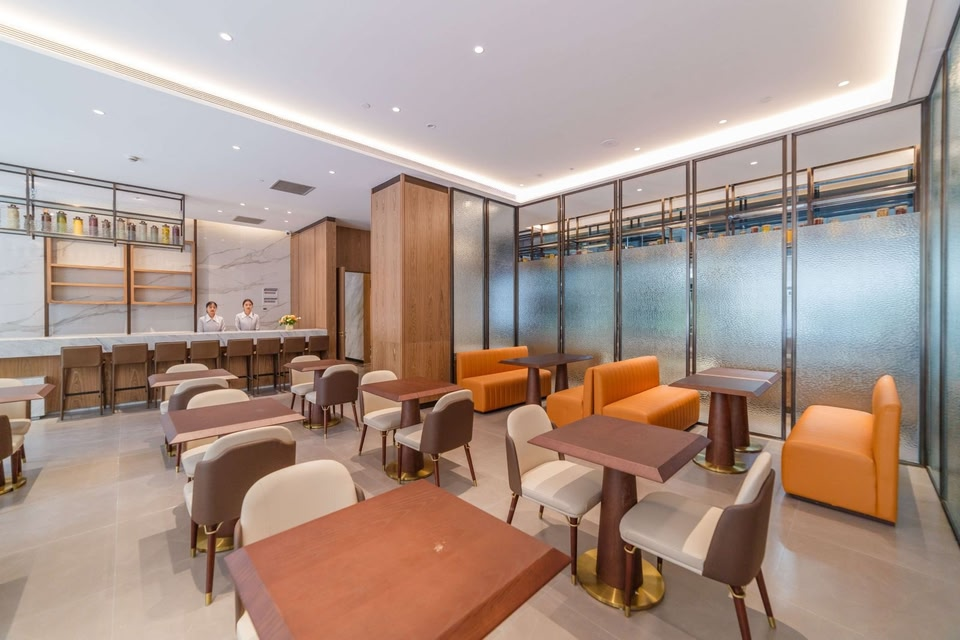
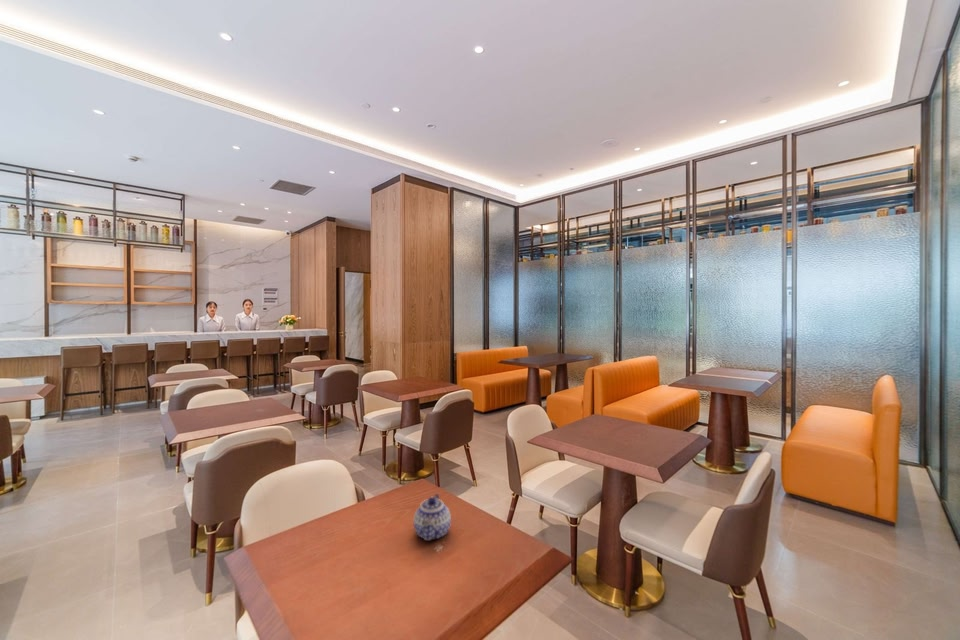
+ teapot [413,493,452,542]
